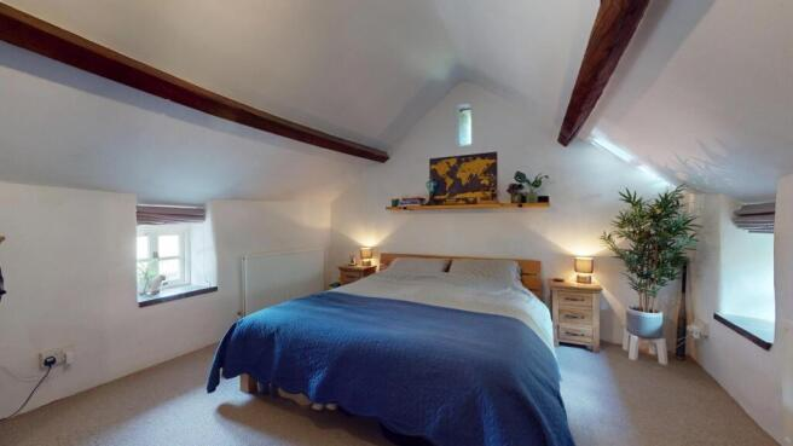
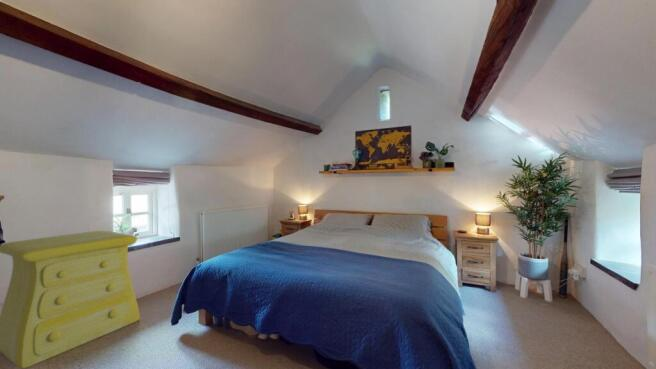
+ dresser [0,229,141,369]
